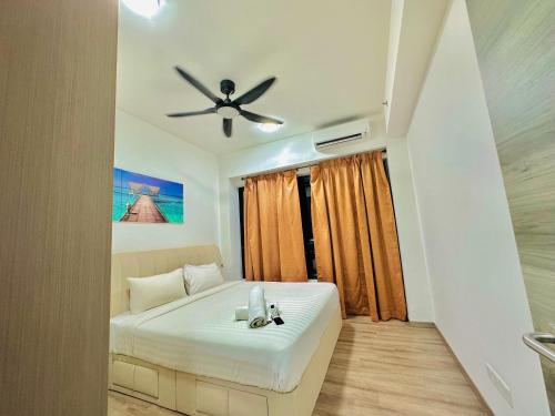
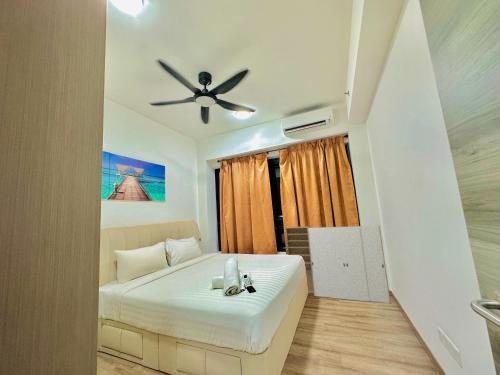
+ storage cabinet [285,224,392,305]
